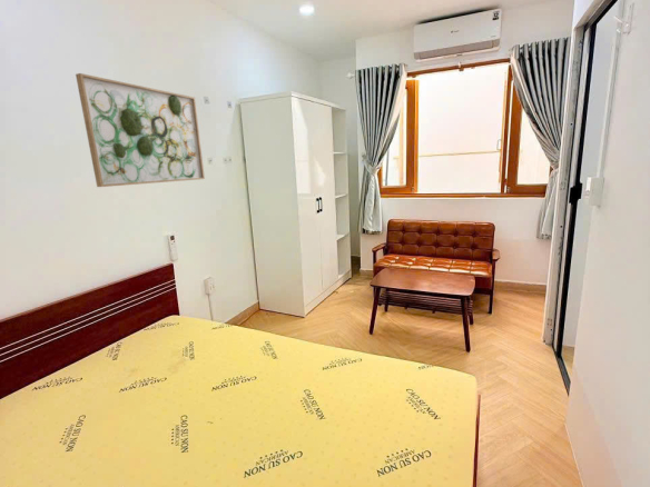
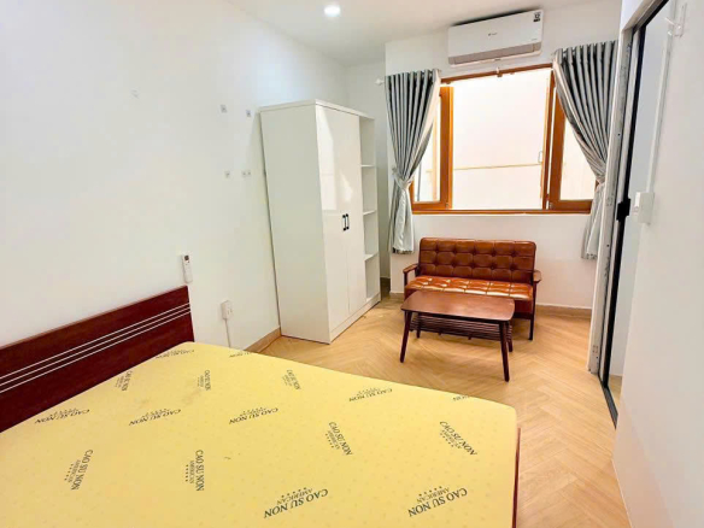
- wall art [75,72,206,188]
